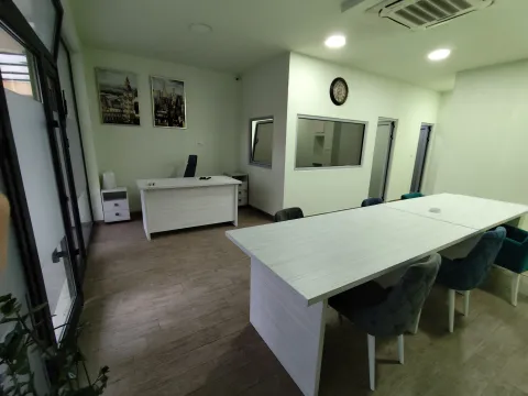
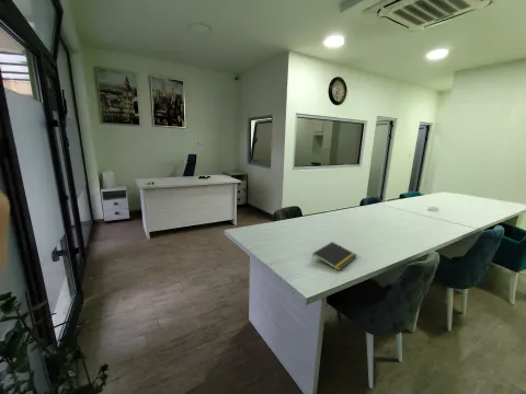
+ notepad [311,241,357,271]
